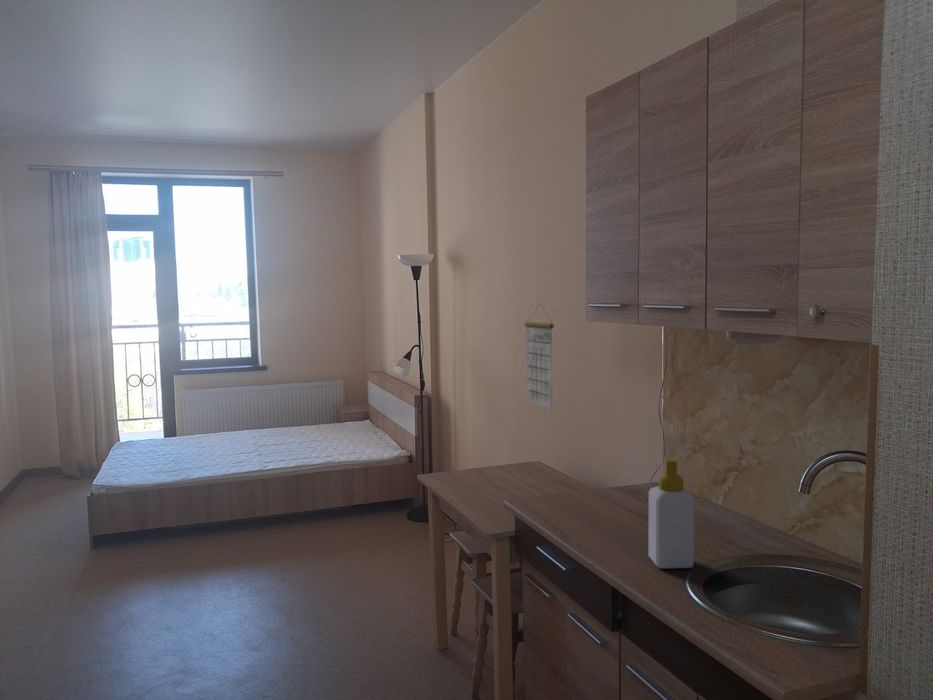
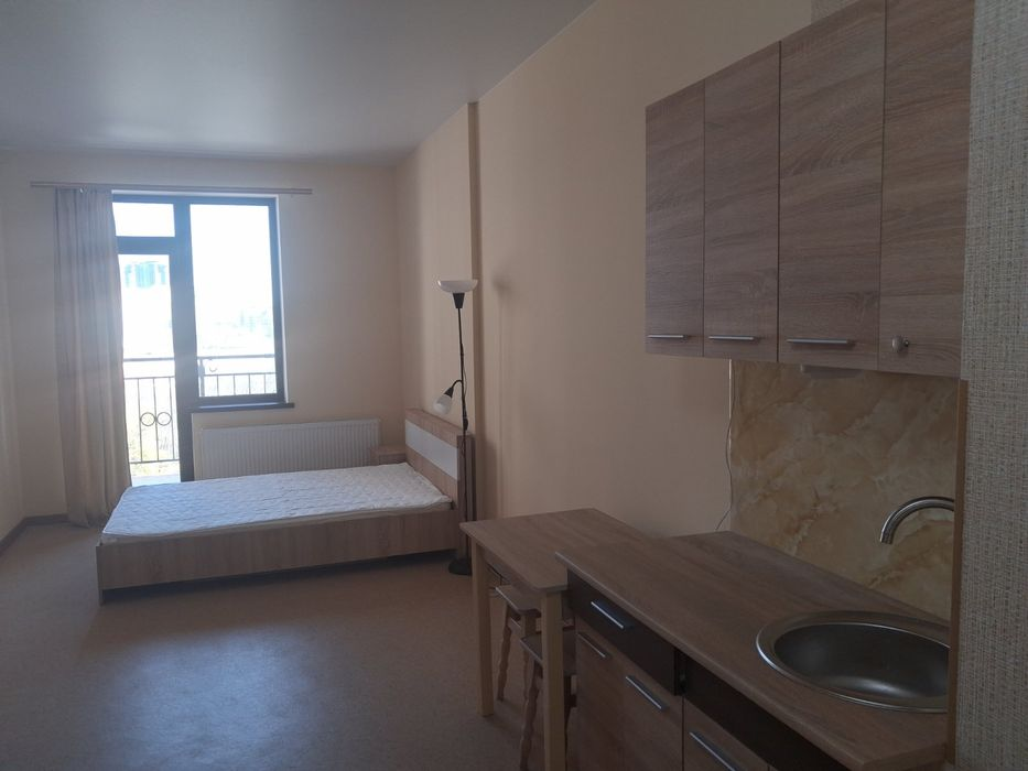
- calendar [524,303,555,410]
- soap bottle [647,456,695,570]
